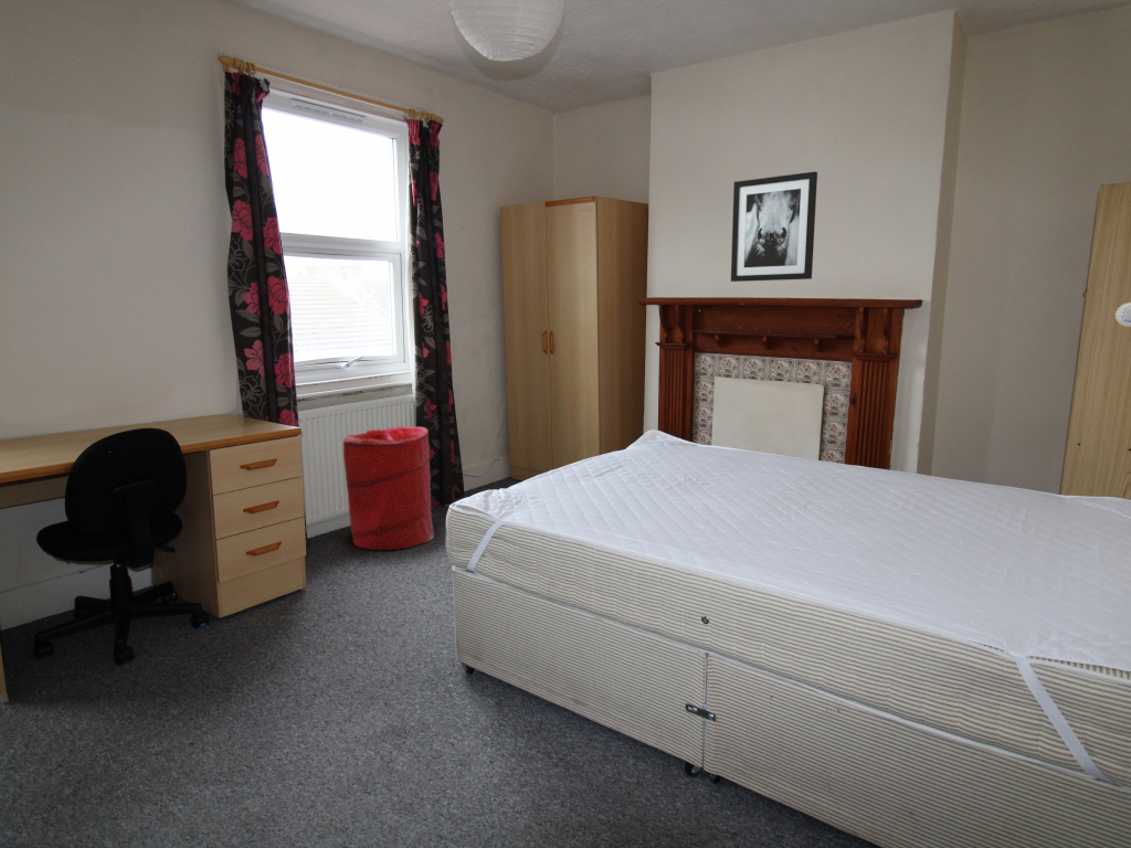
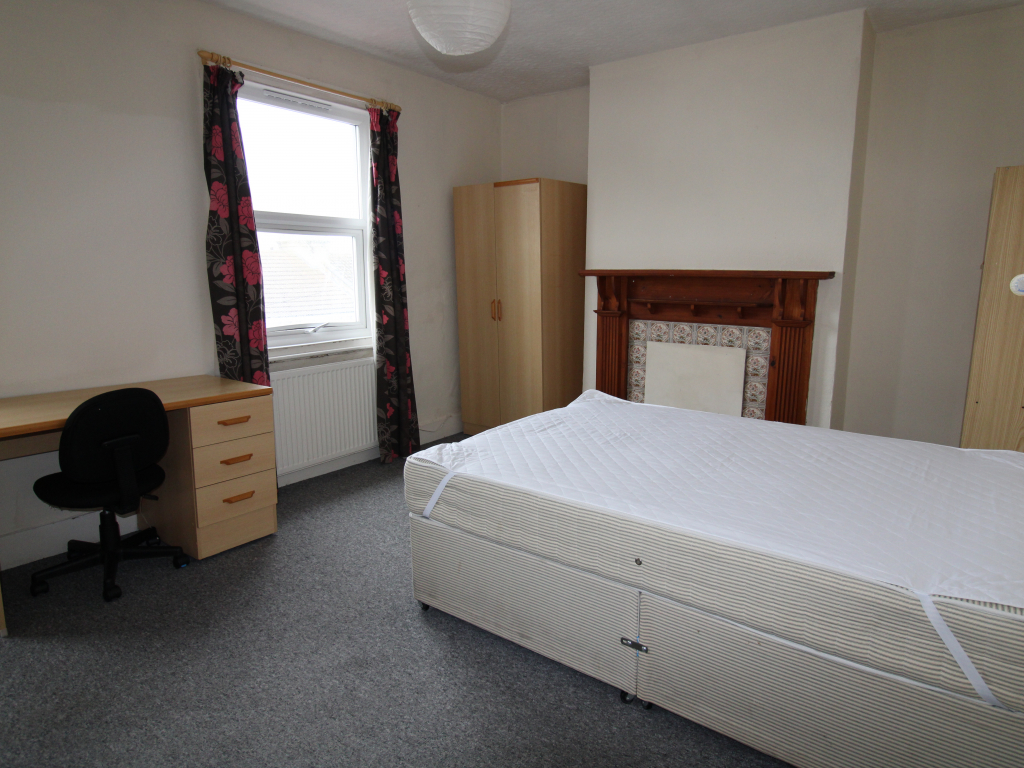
- laundry hamper [342,425,435,551]
- wall art [730,170,818,283]
